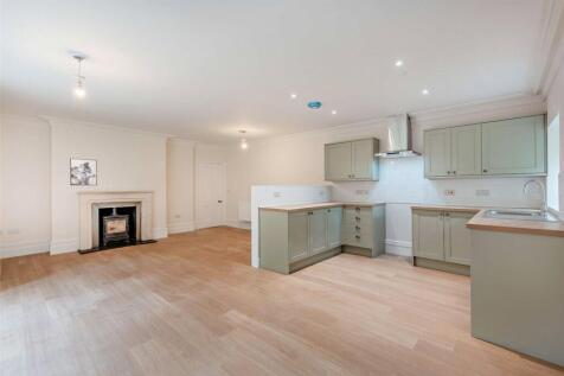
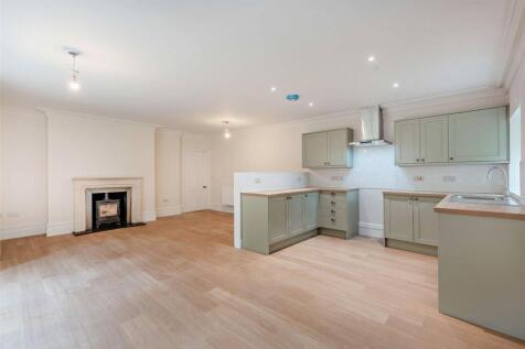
- wall art [69,158,98,186]
